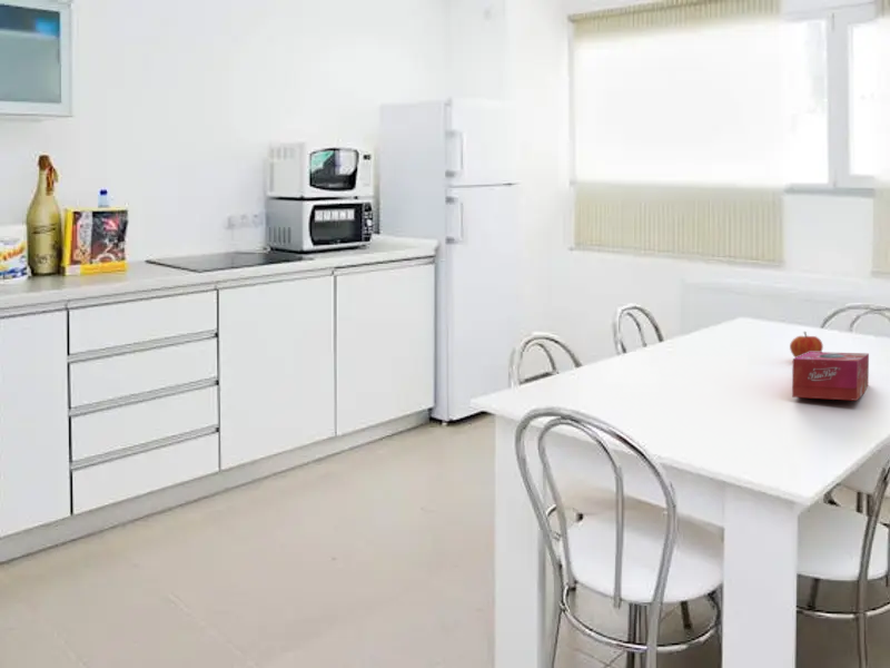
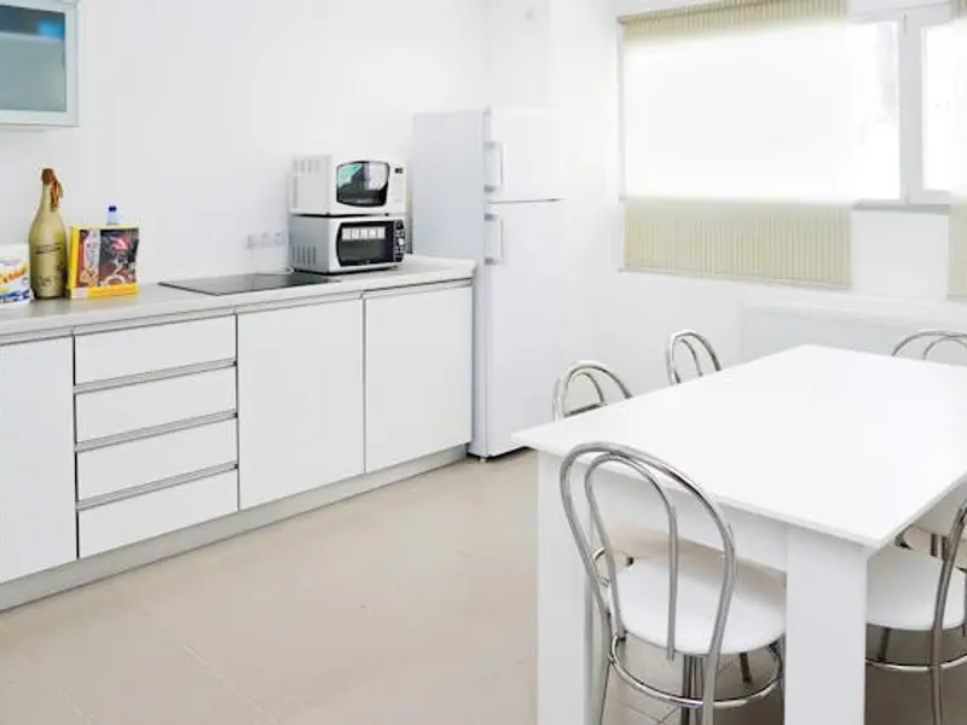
- tissue box [791,351,870,402]
- fruit [789,331,824,358]
